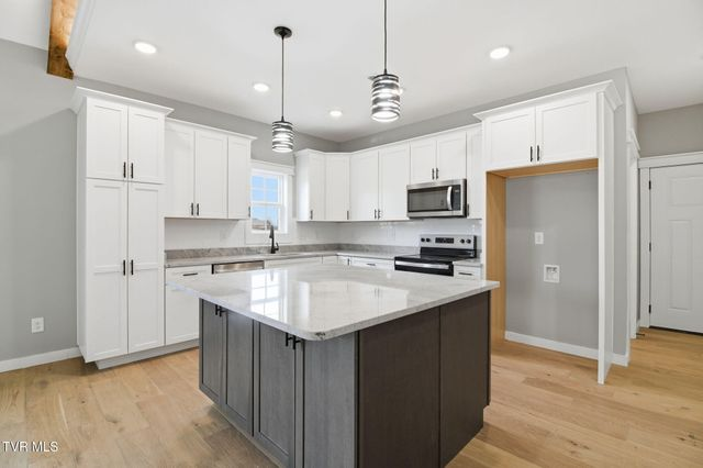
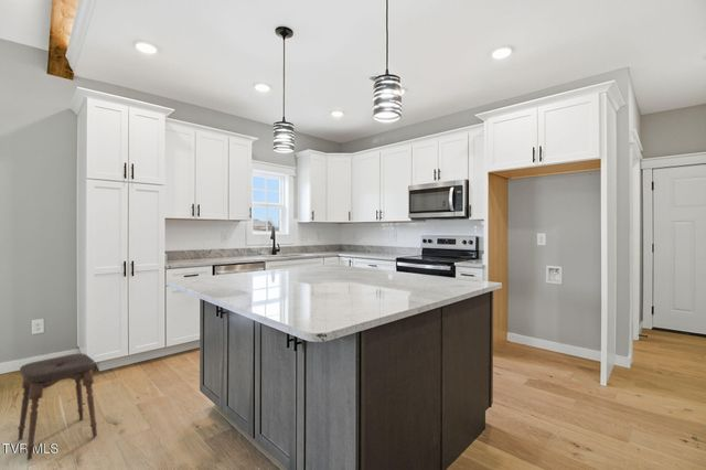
+ stool [17,353,98,461]
